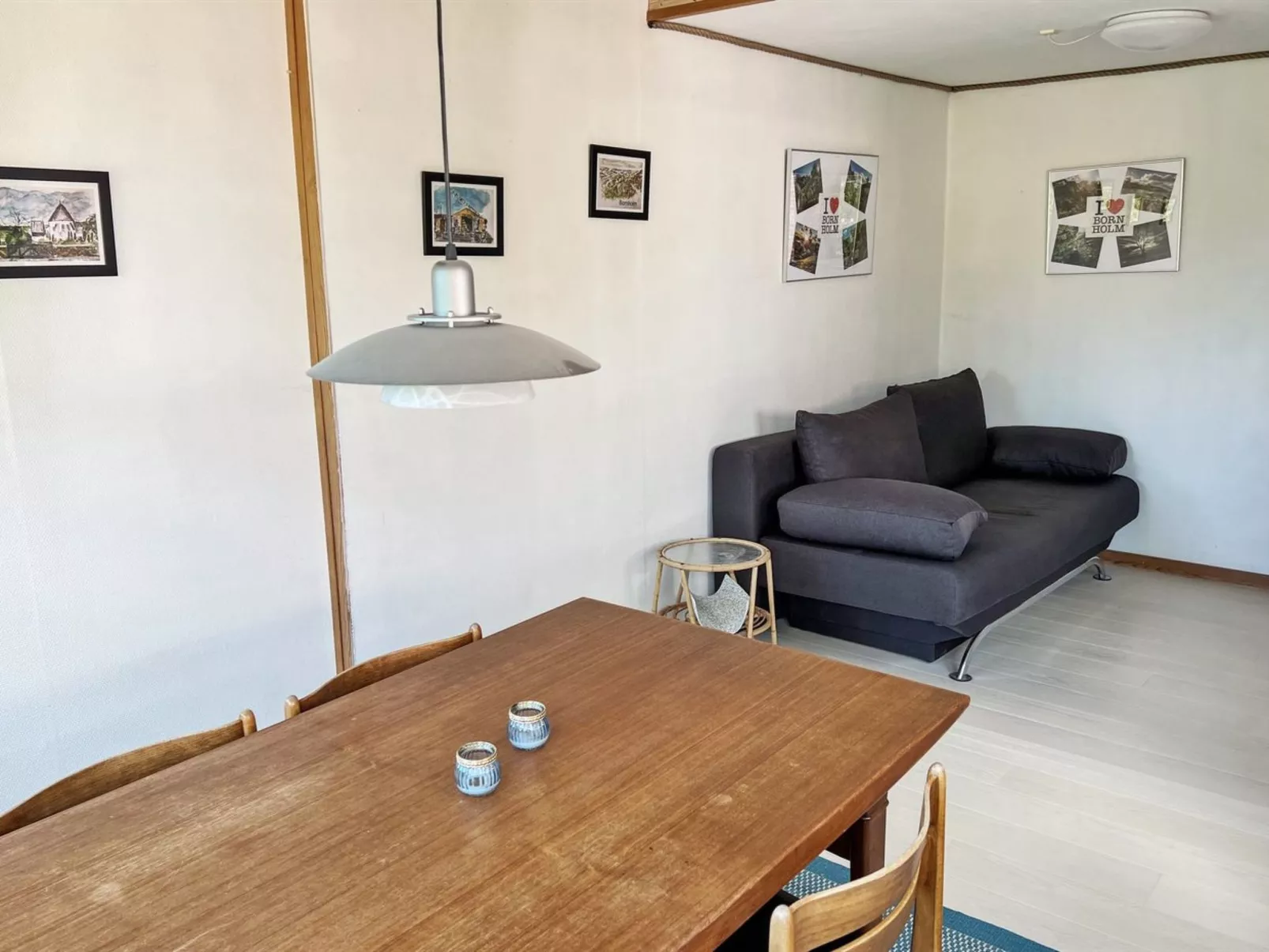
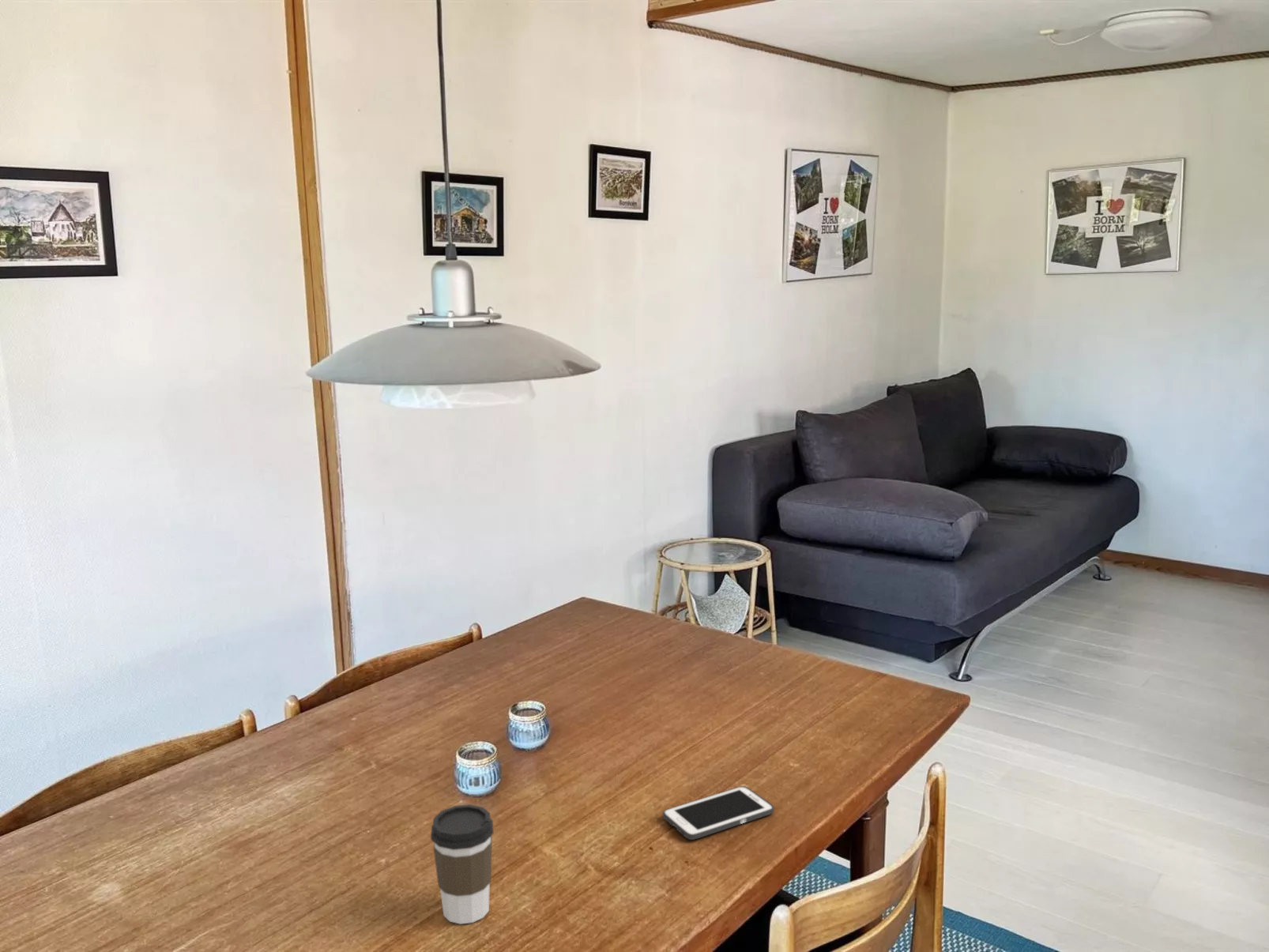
+ coffee cup [430,803,494,925]
+ cell phone [662,785,775,841]
